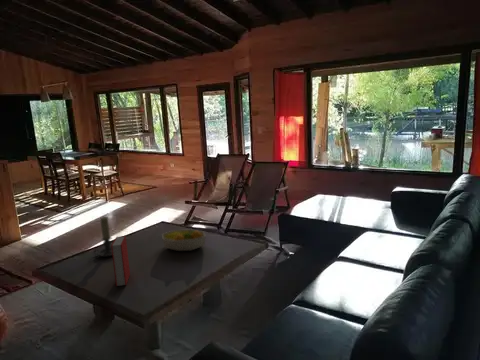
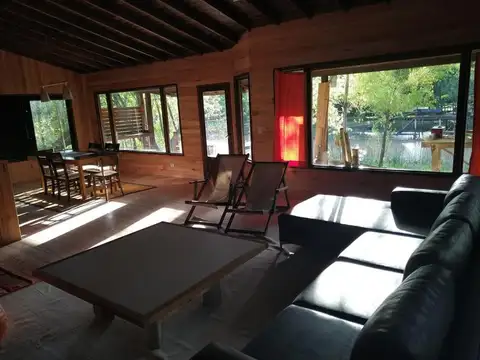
- candle holder [93,216,113,258]
- fruit bowl [161,228,207,252]
- book [110,235,131,287]
